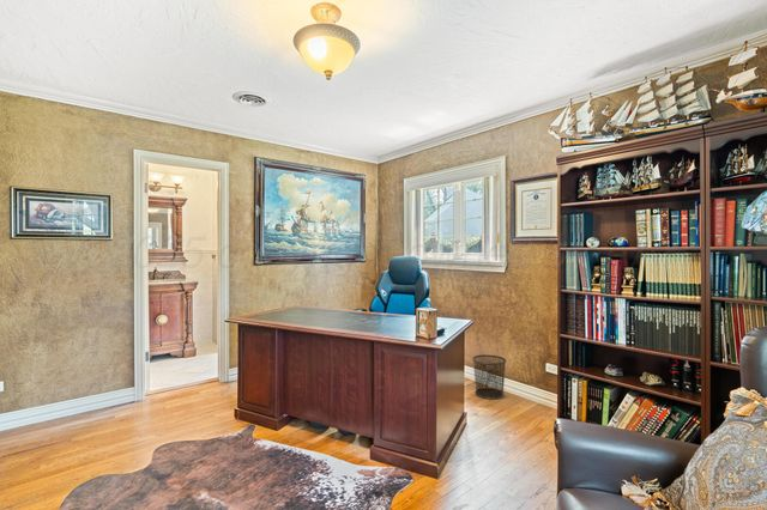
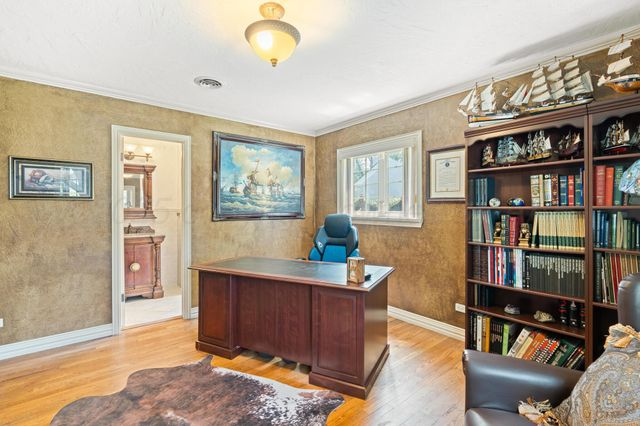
- waste bin [471,353,507,400]
